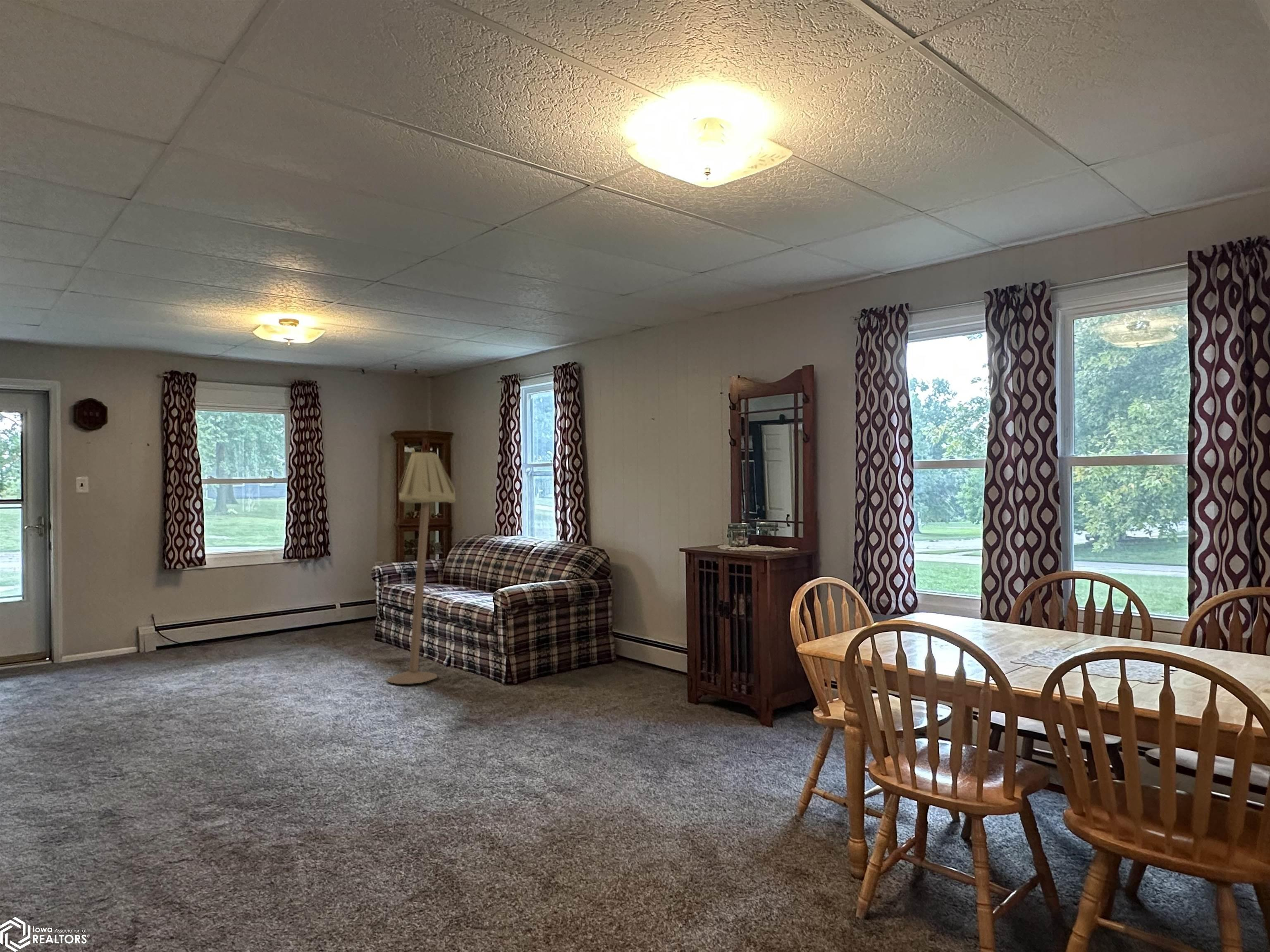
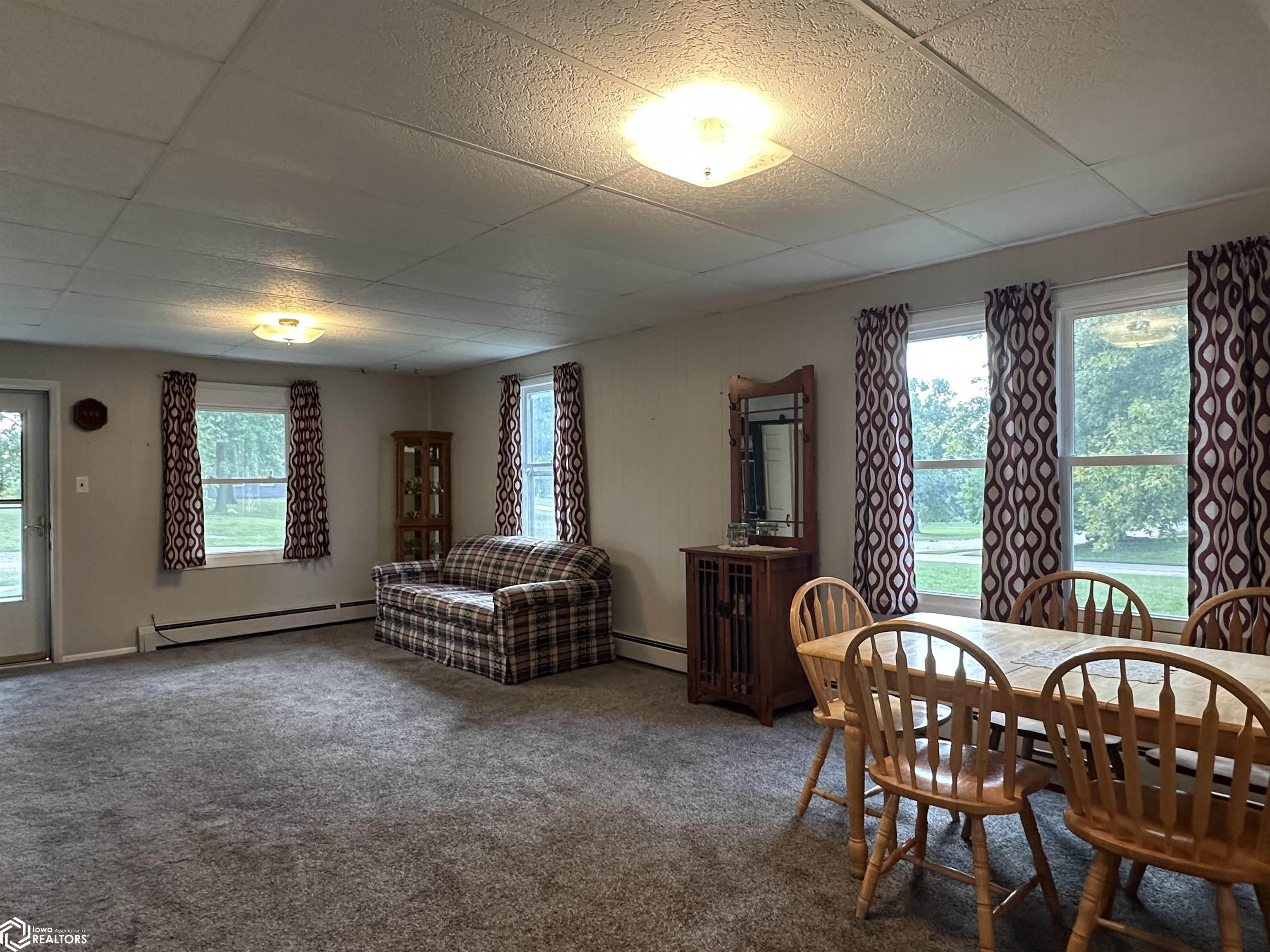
- floor lamp [387,449,456,684]
